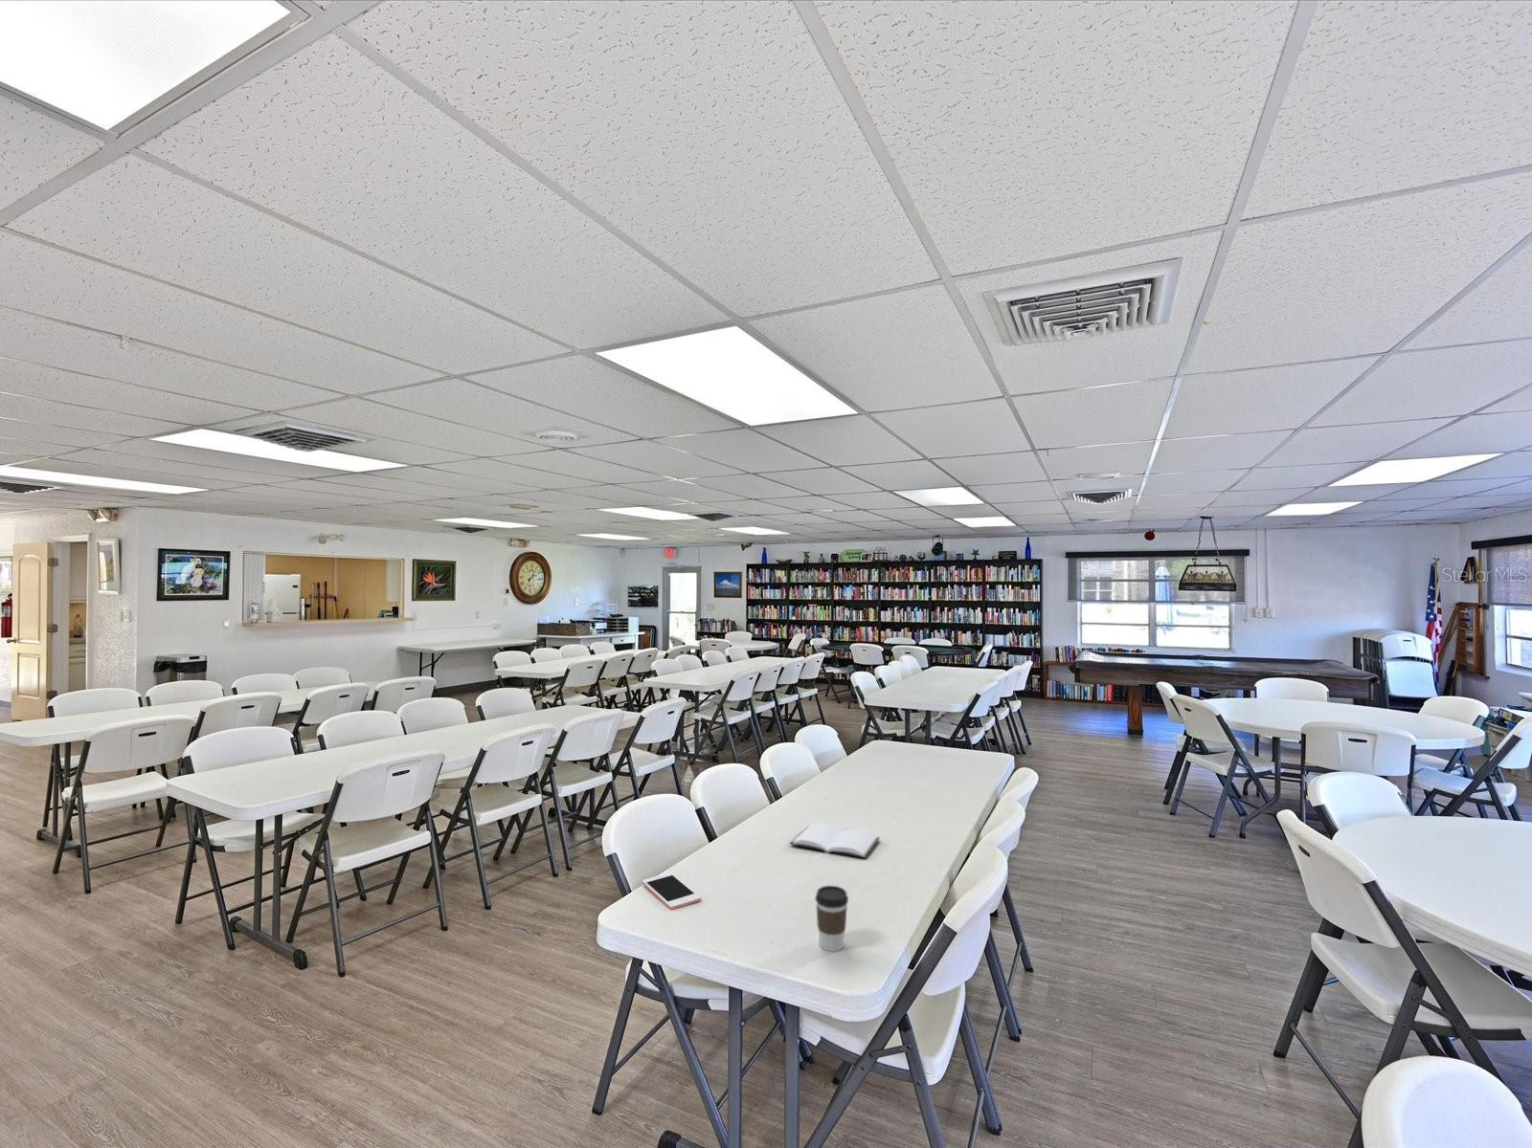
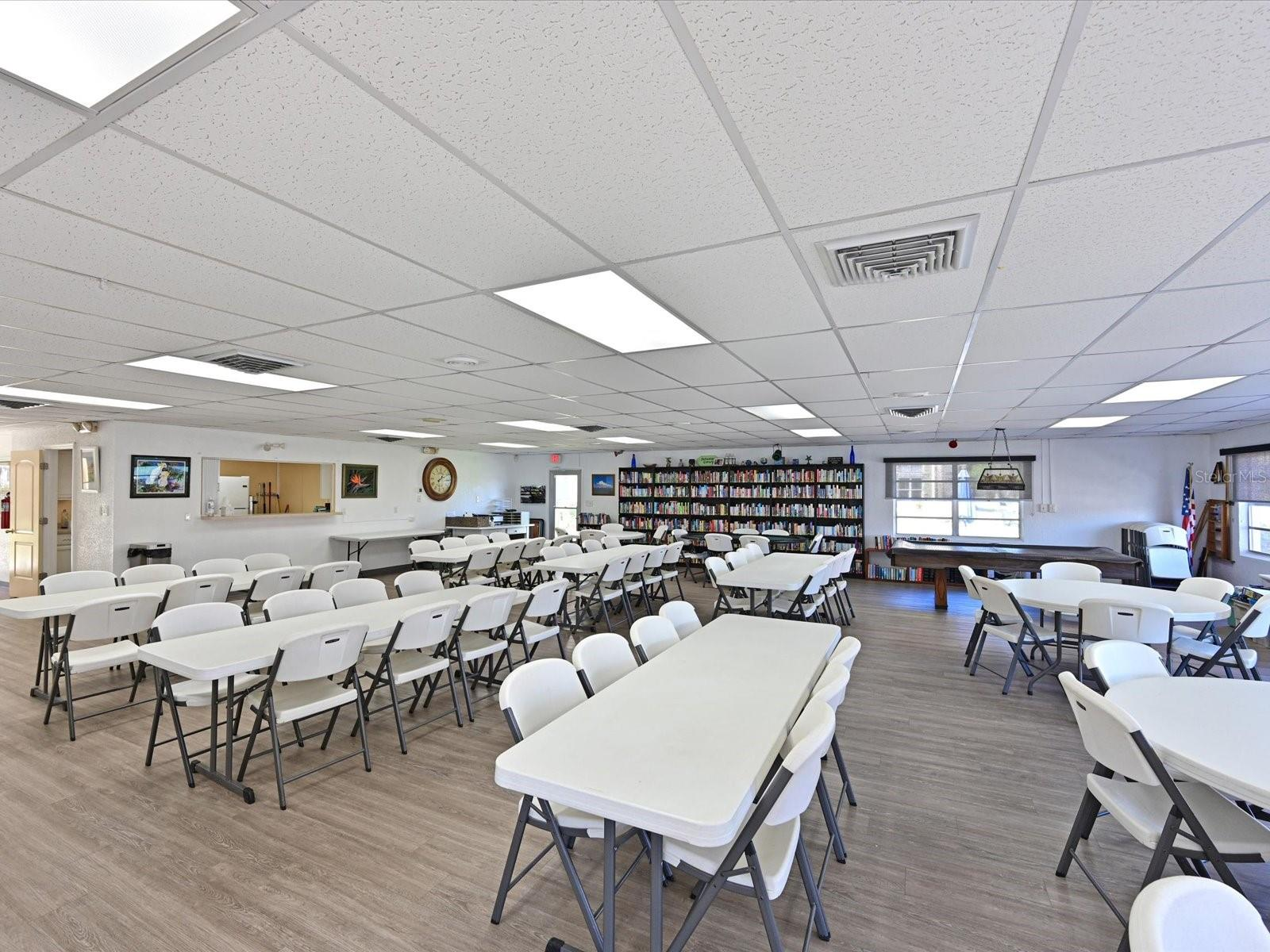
- coffee cup [814,885,849,953]
- cell phone [642,872,702,910]
- book [789,822,881,859]
